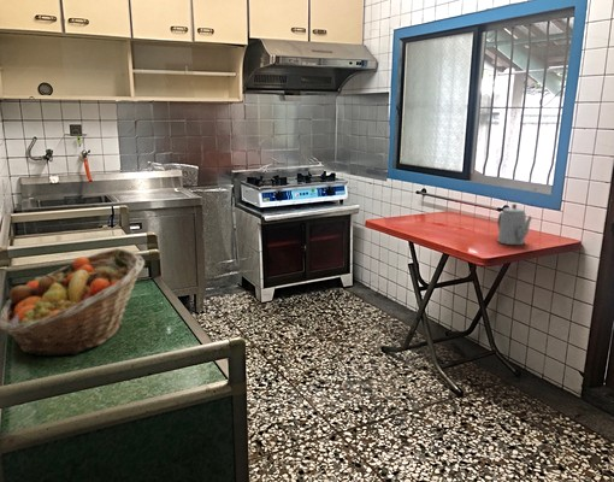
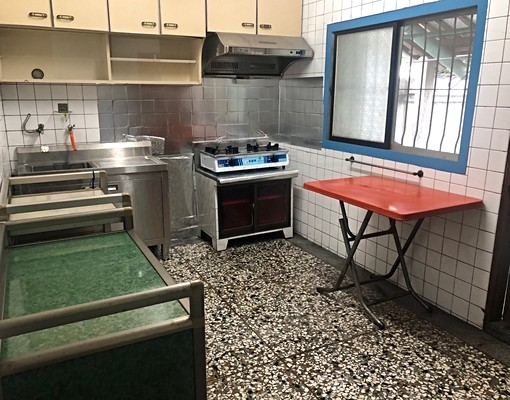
- fruit basket [0,247,146,357]
- teapot [496,202,533,246]
